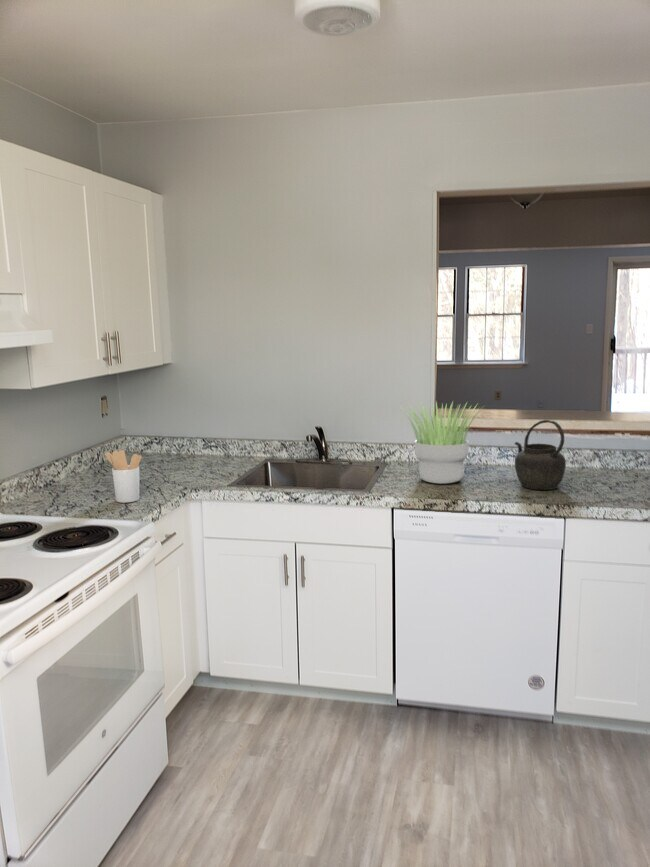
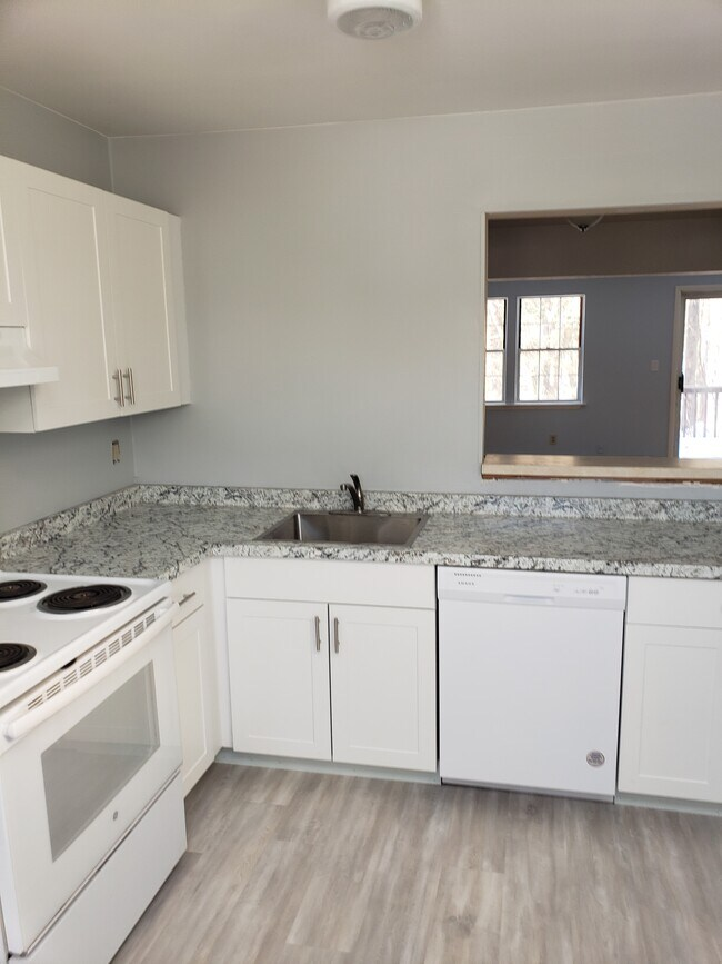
- utensil holder [104,449,142,504]
- kettle [514,419,567,491]
- potted plant [399,400,484,485]
